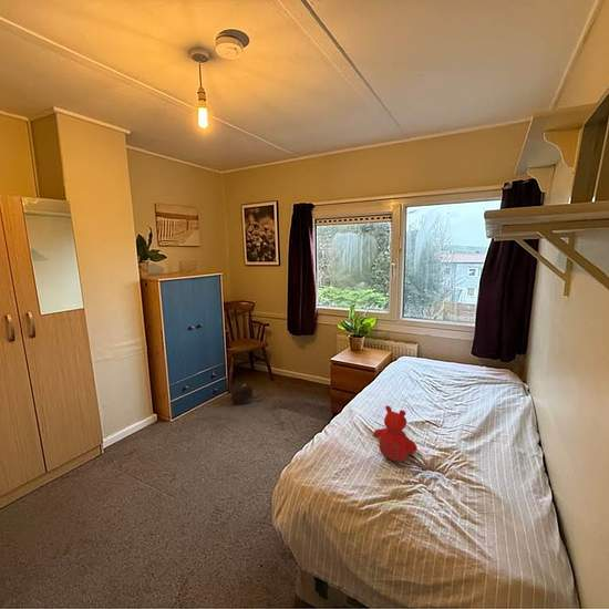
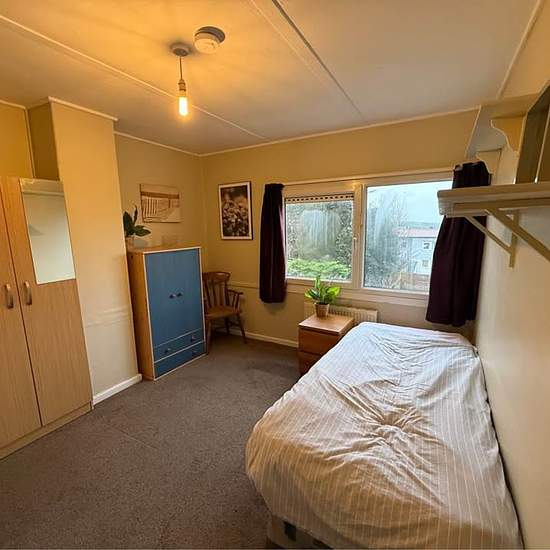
- satchel [228,380,268,405]
- stuffed bear [372,404,419,463]
